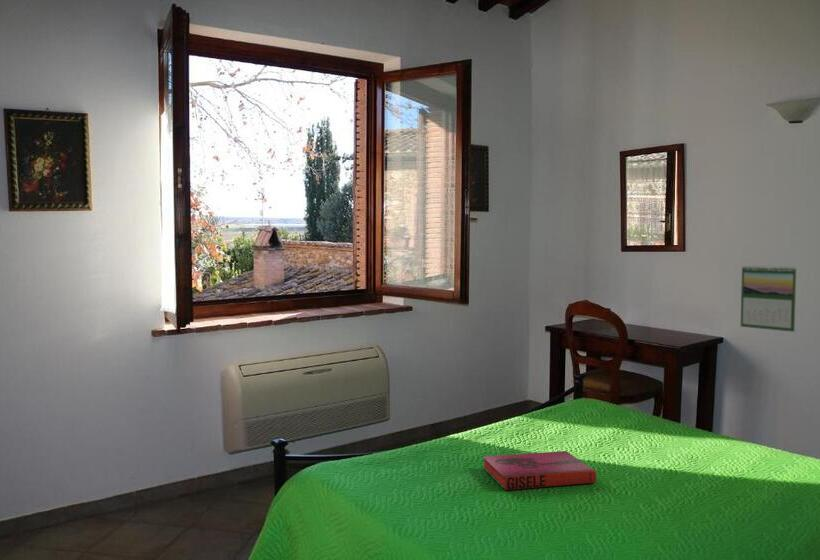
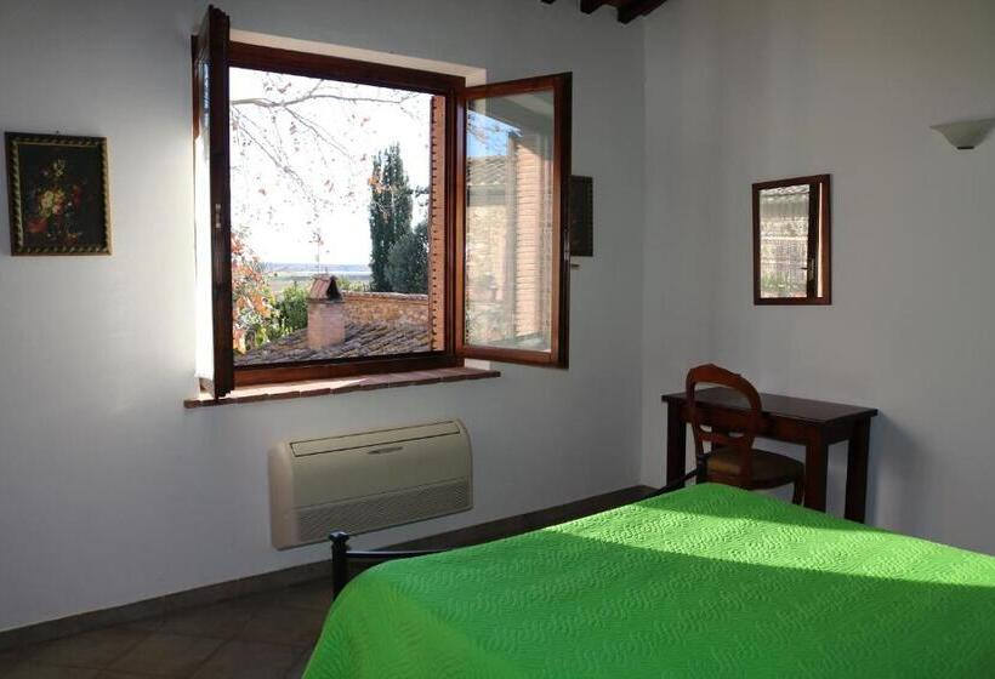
- hardback book [482,450,597,491]
- calendar [740,264,798,333]
